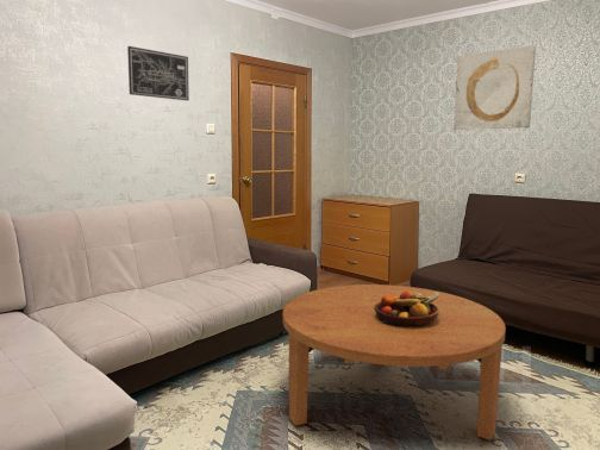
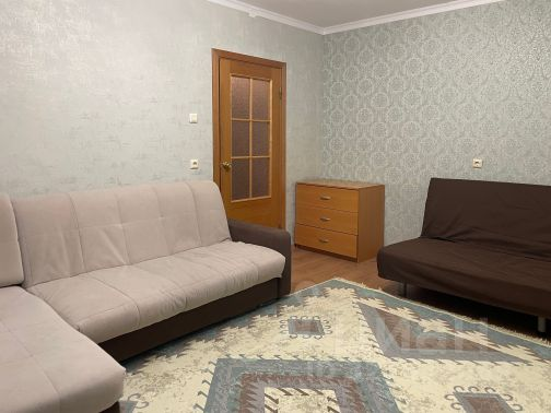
- wall art [452,44,537,131]
- coffee table [282,283,507,442]
- fruit bowl [374,292,439,327]
- wall art [126,45,190,101]
